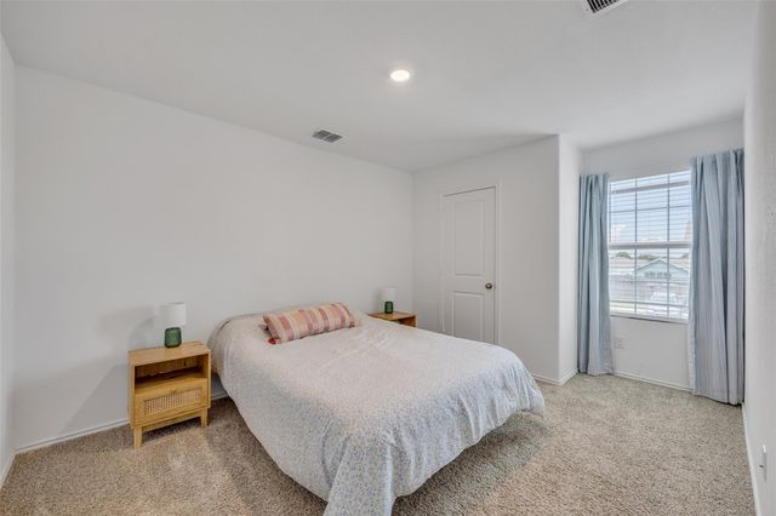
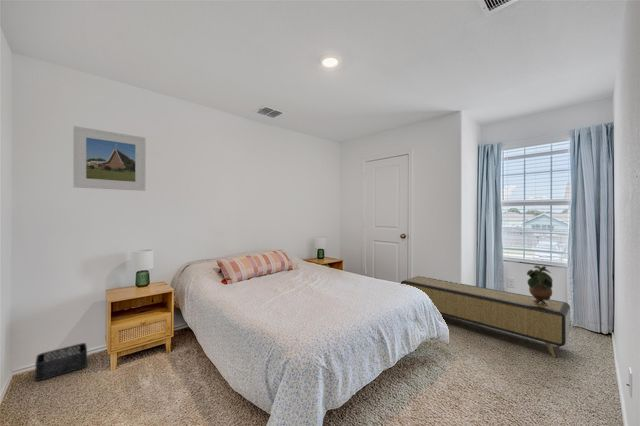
+ potted plant [526,265,553,306]
+ storage bench [400,275,571,358]
+ storage bin [34,342,88,382]
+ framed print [72,125,146,192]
